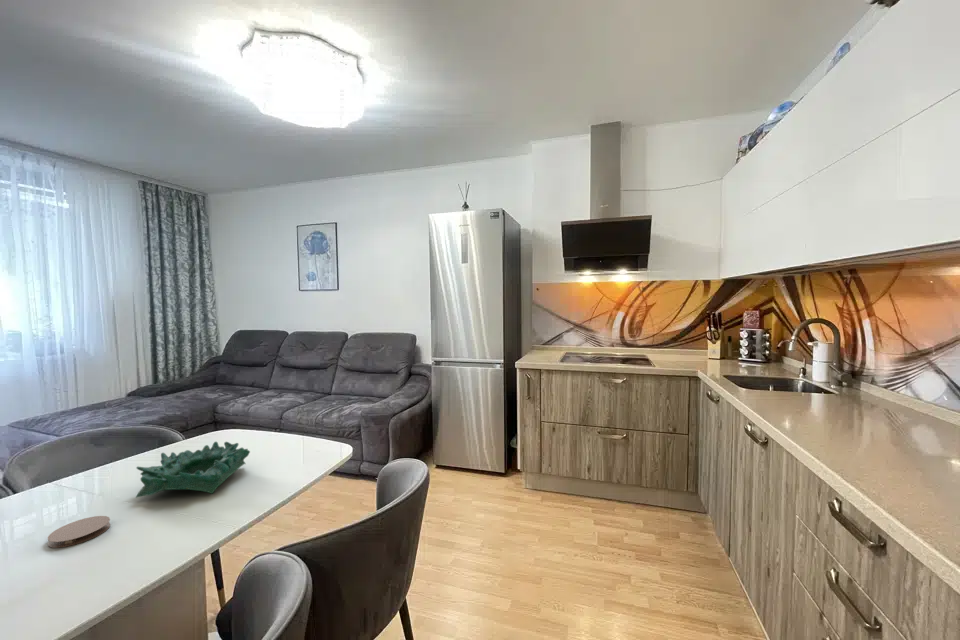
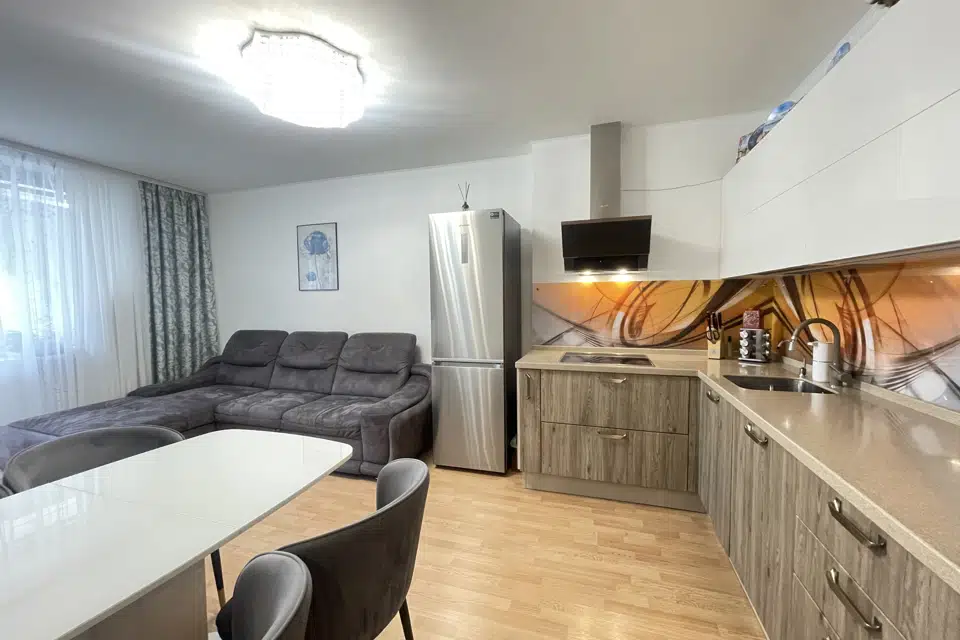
- decorative bowl [135,441,251,499]
- coaster [47,515,111,549]
